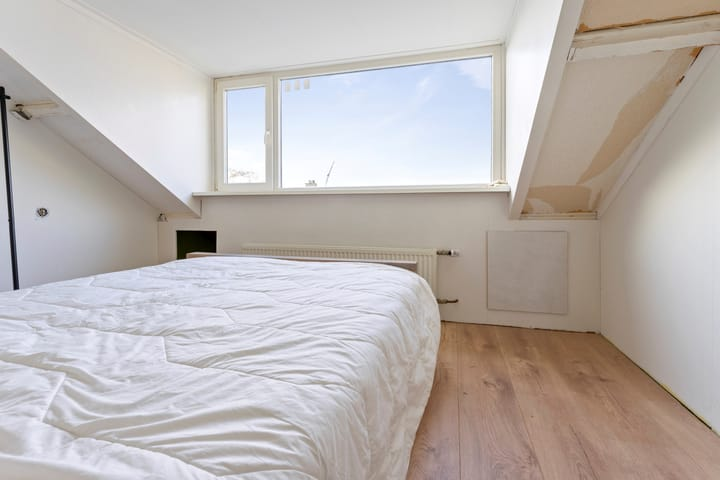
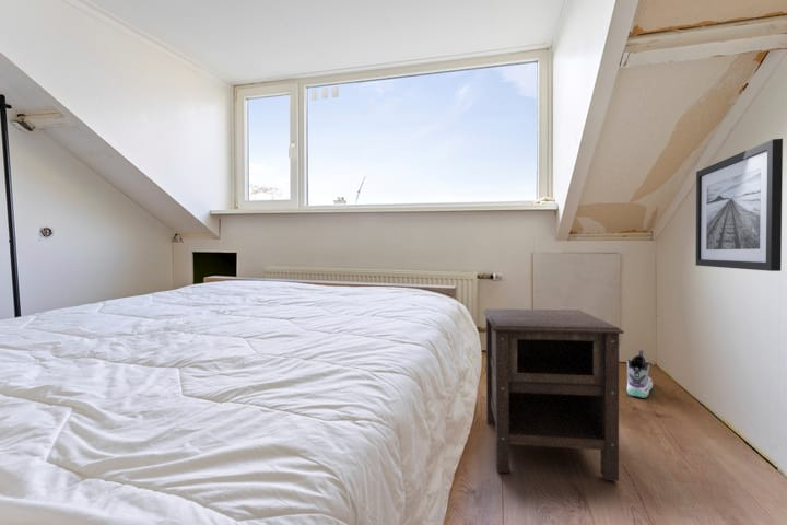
+ sneaker [625,349,654,399]
+ wall art [694,138,784,272]
+ nightstand [482,307,625,482]
